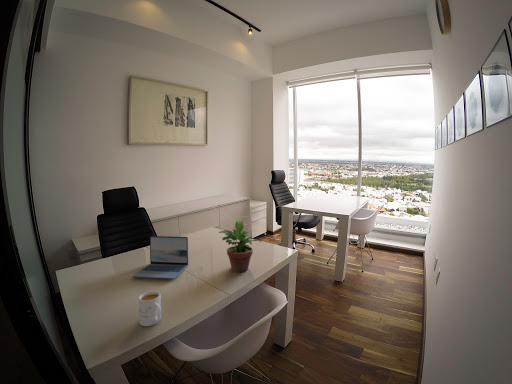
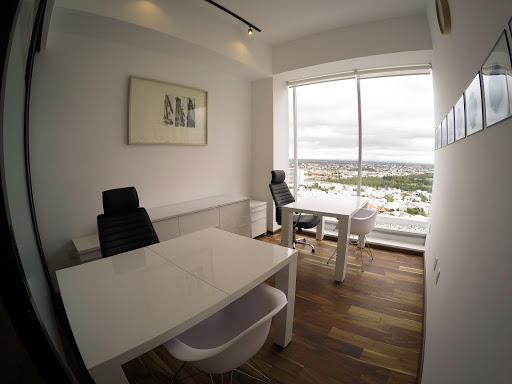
- laptop [131,235,189,280]
- potted plant [218,219,263,273]
- mug [138,290,162,327]
